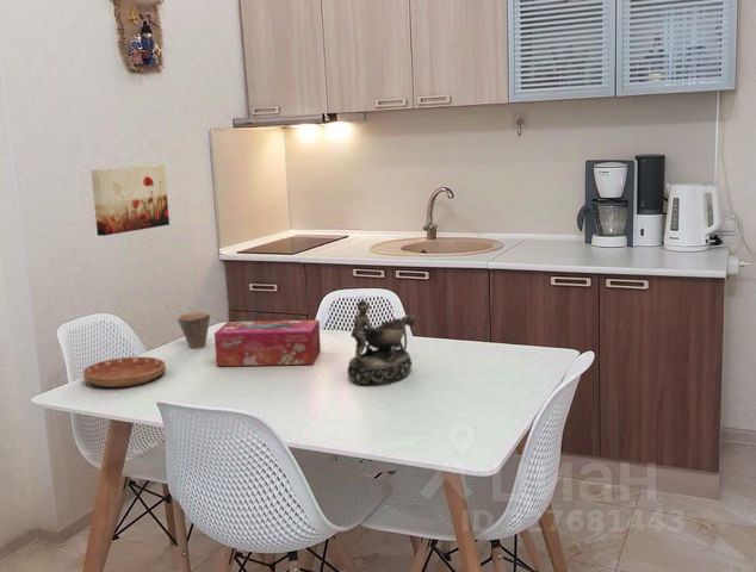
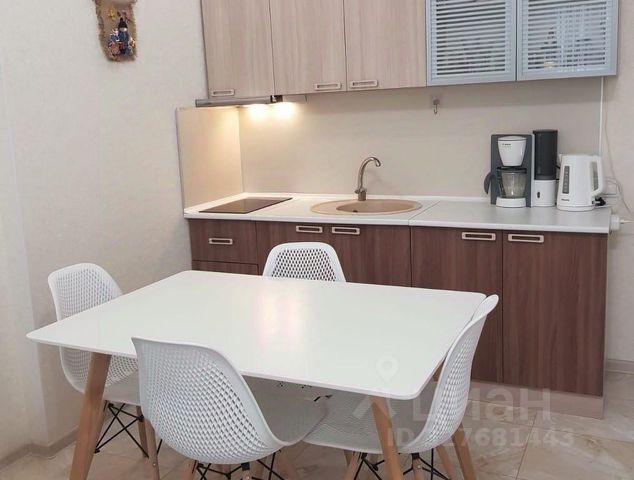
- decorative bowl [346,299,416,386]
- cup [176,311,211,349]
- wall art [89,164,171,237]
- saucer [82,355,167,388]
- tissue box [213,319,322,367]
